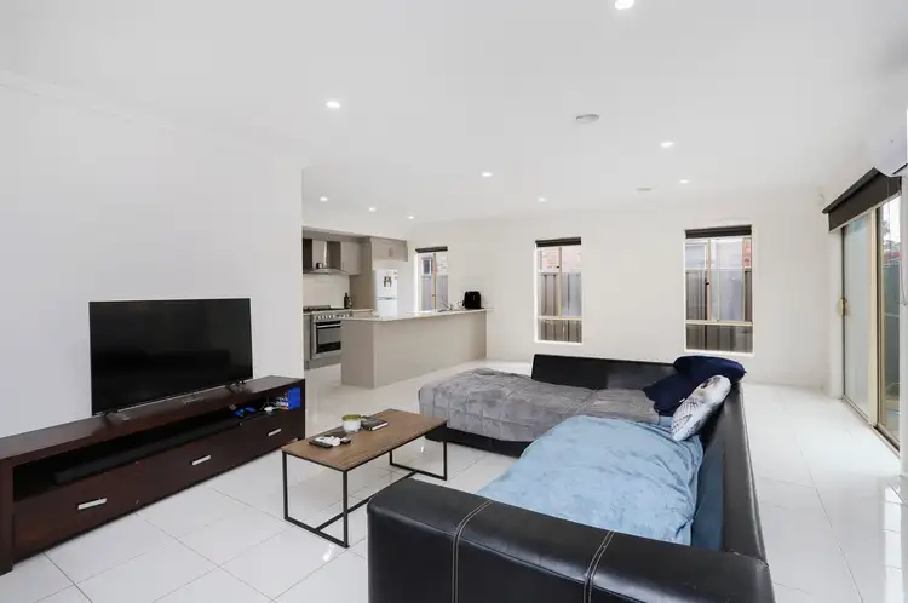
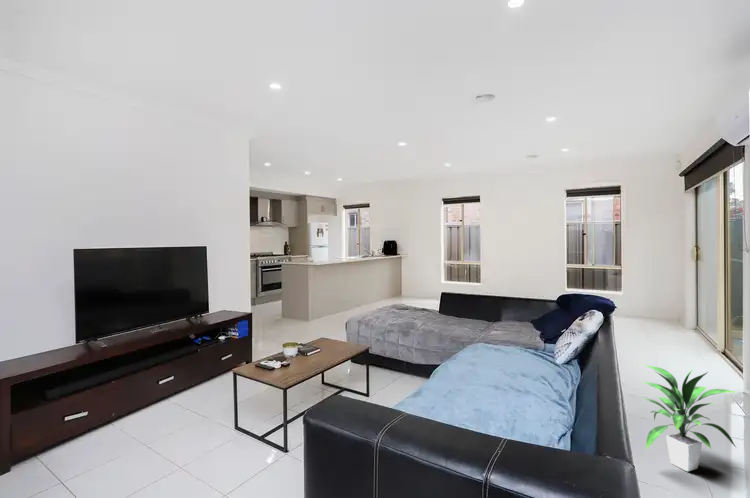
+ indoor plant [640,363,737,472]
